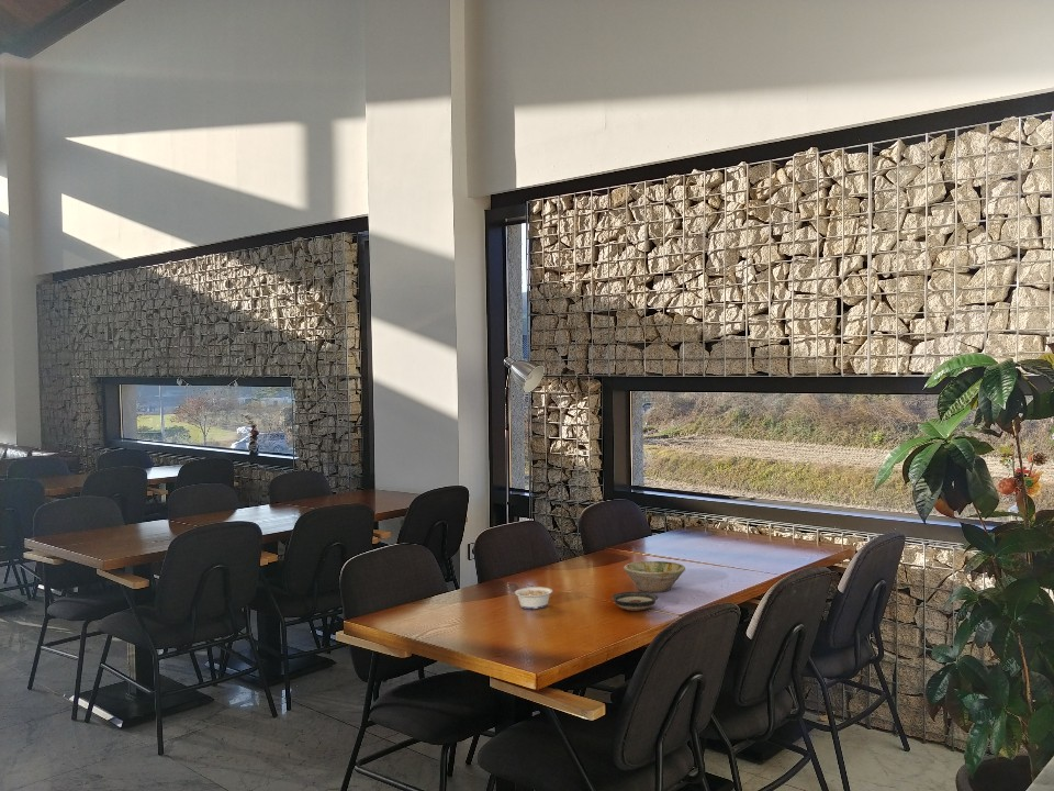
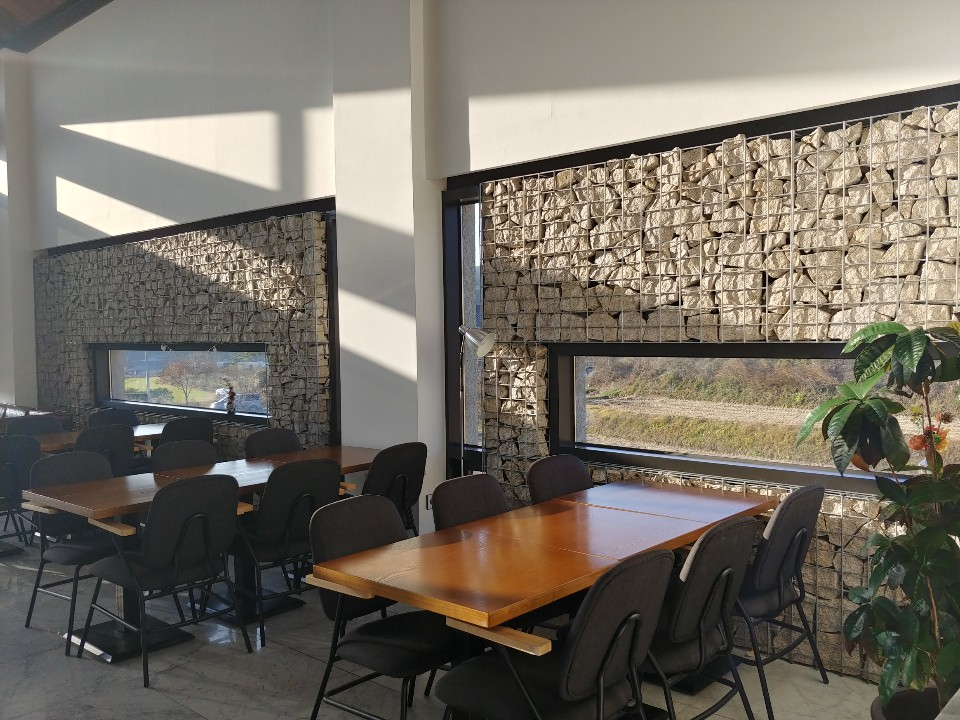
- legume [506,586,553,610]
- saucer [612,591,659,612]
- bowl [623,560,686,593]
